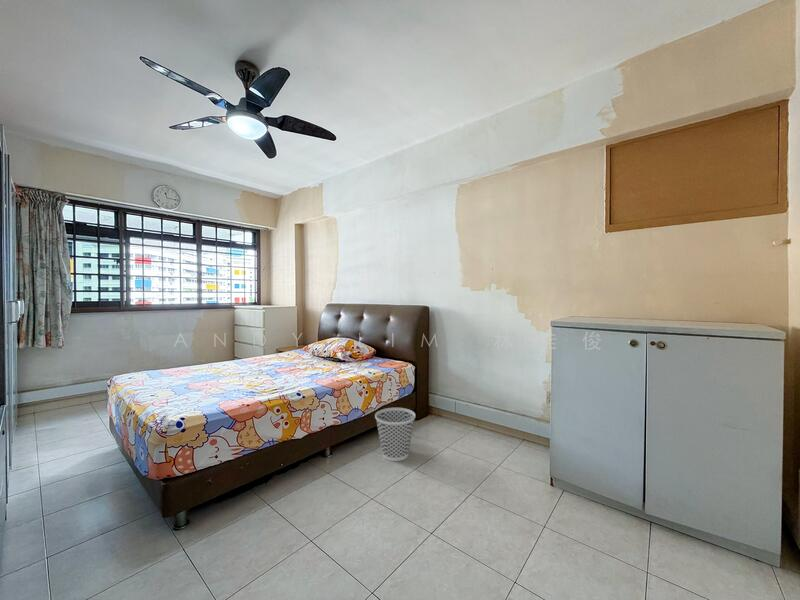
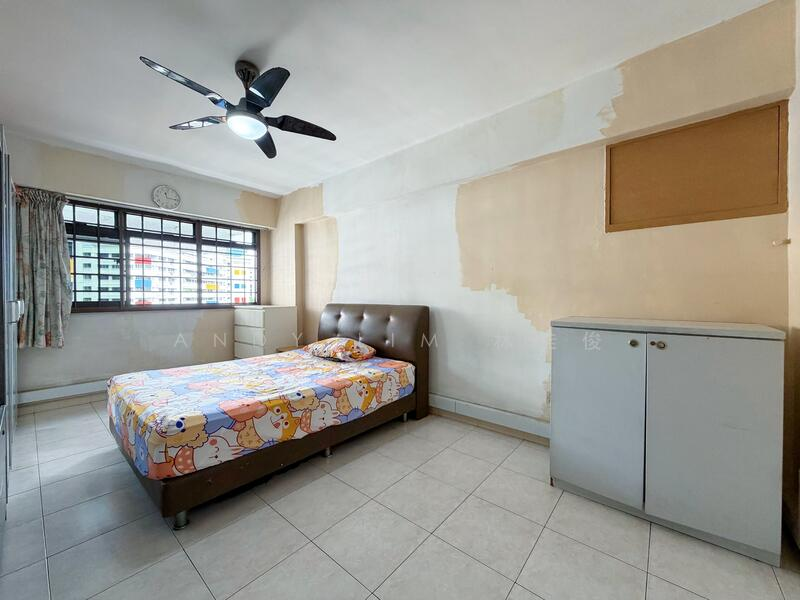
- wastebasket [374,407,416,462]
